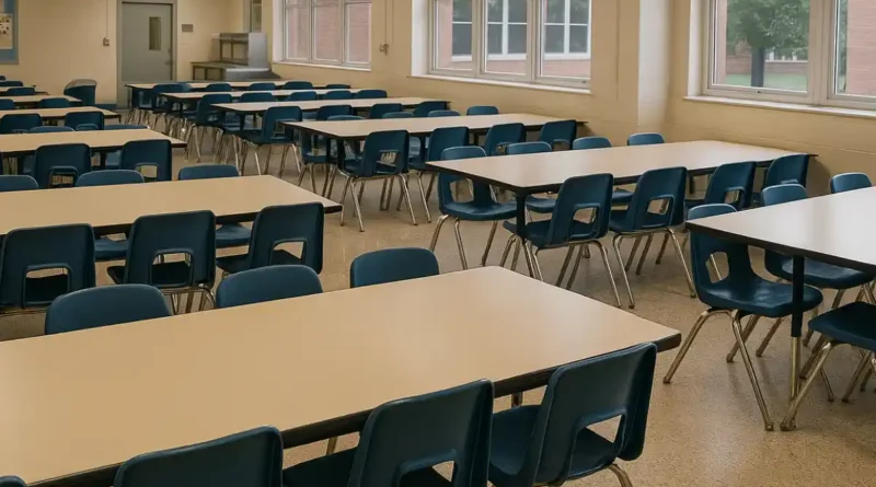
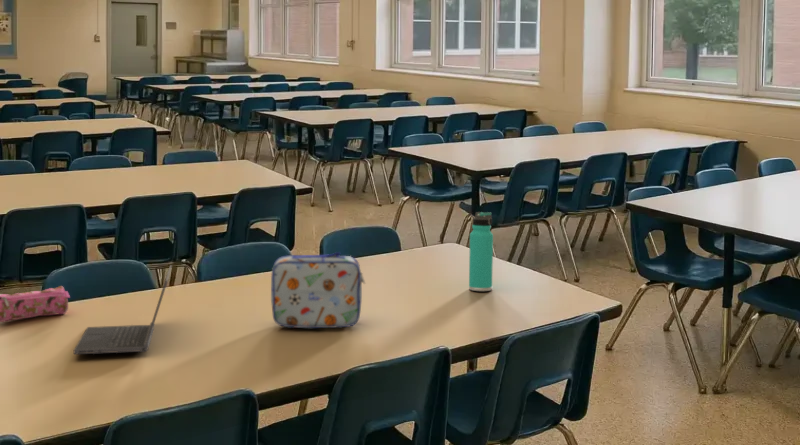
+ laptop computer [73,264,173,355]
+ thermos bottle [468,211,494,292]
+ pencil case [0,285,71,323]
+ lunch box [270,251,366,329]
